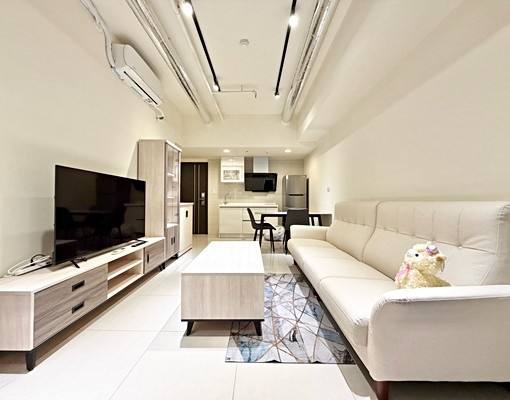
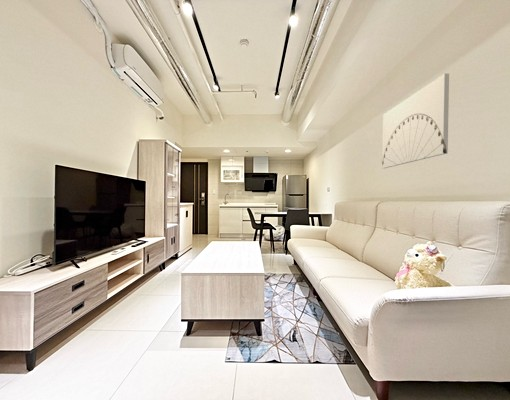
+ wall art [381,73,450,169]
